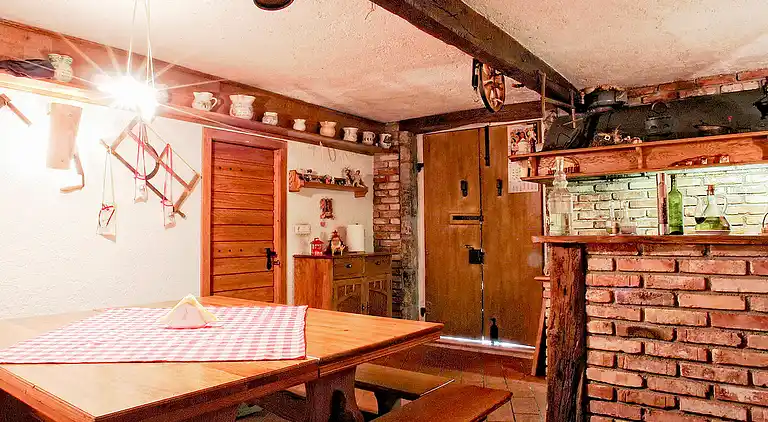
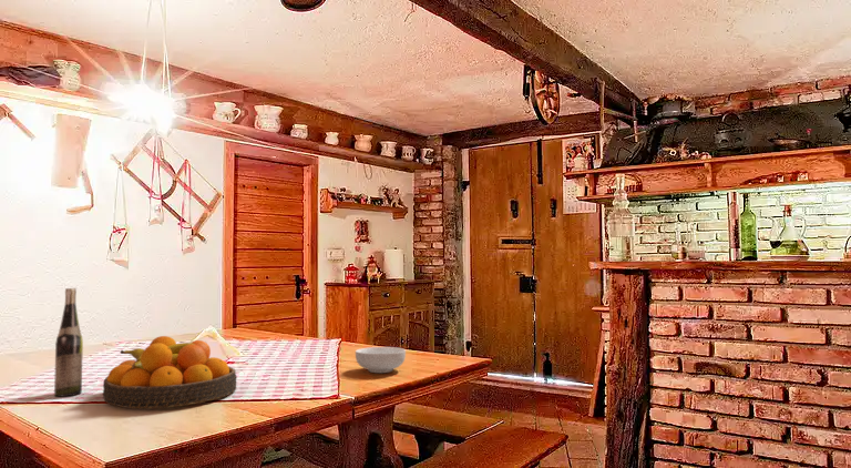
+ fruit bowl [102,335,238,409]
+ cereal bowl [355,346,407,374]
+ wine bottle [53,287,84,397]
